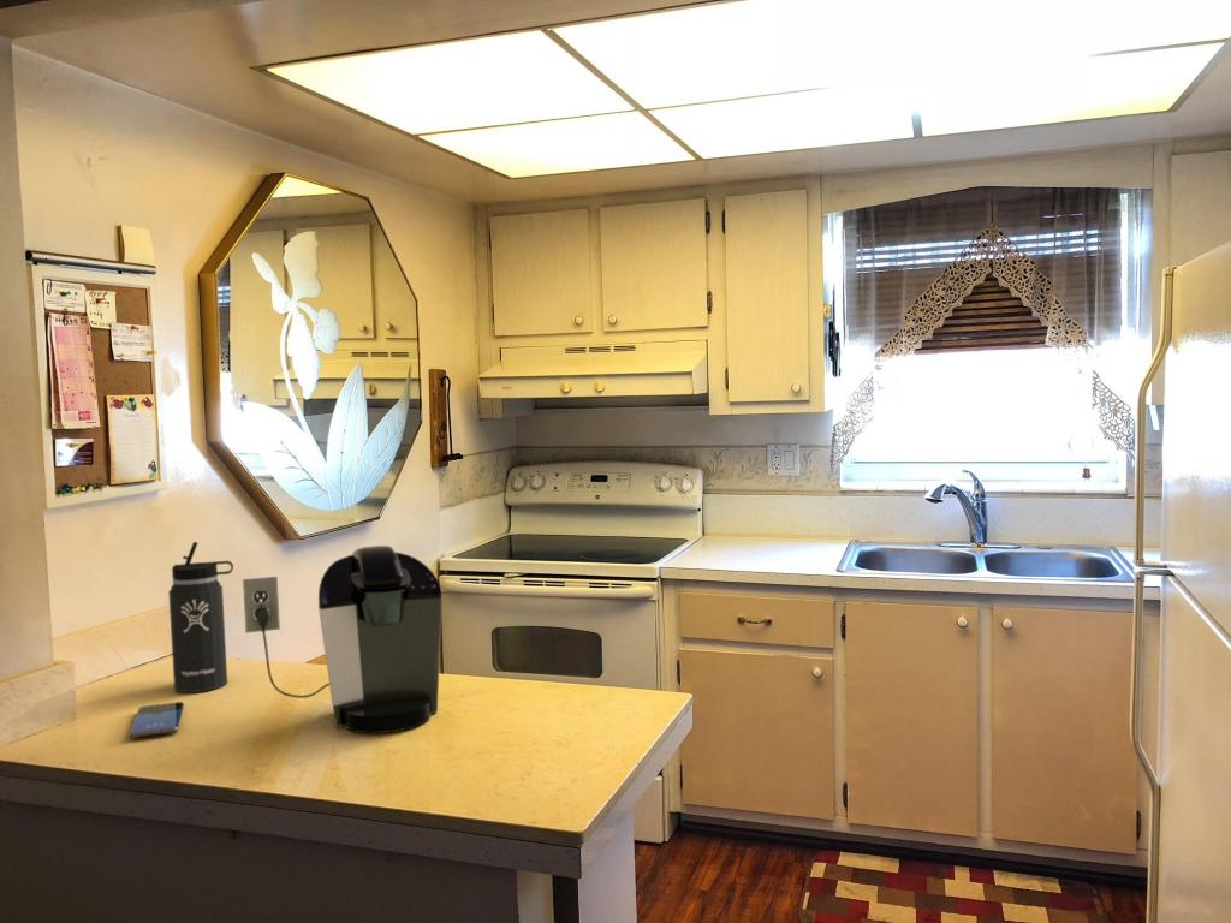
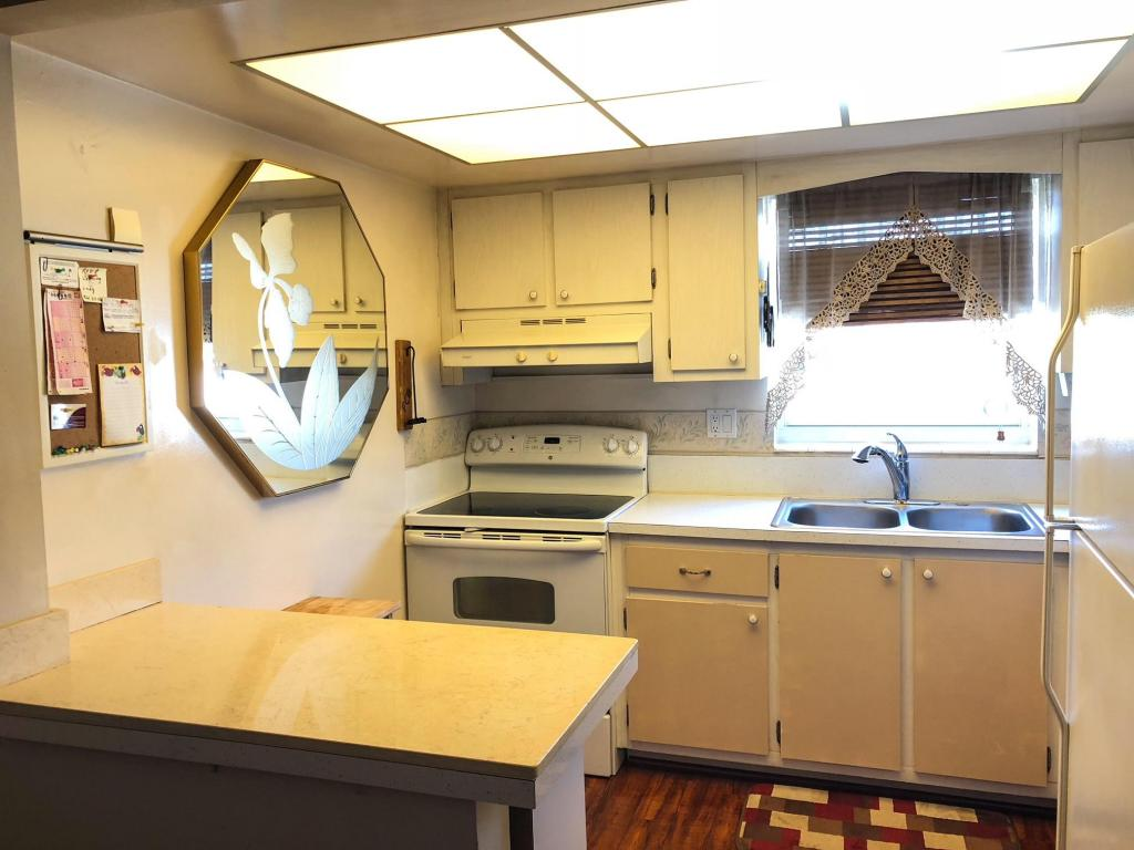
- coffee maker [242,544,444,734]
- smartphone [129,701,185,738]
- thermos bottle [167,541,234,693]
